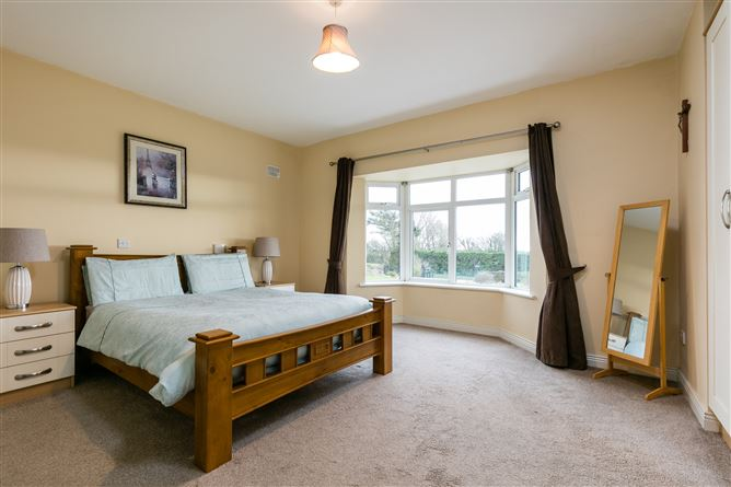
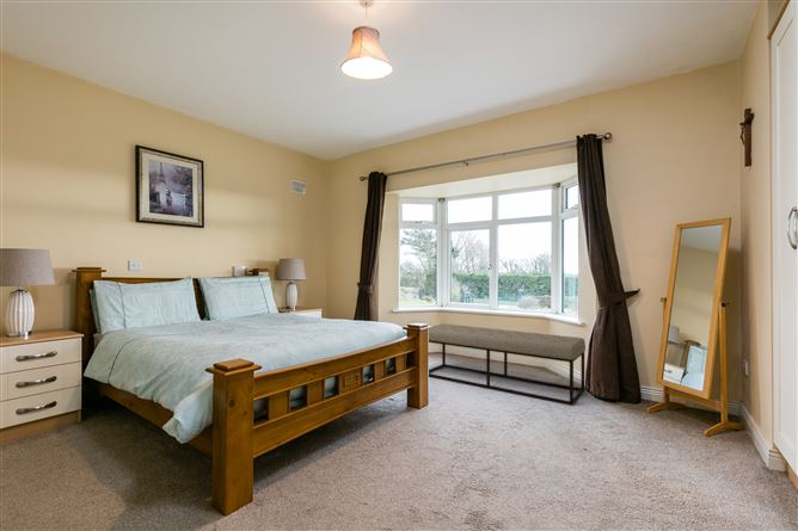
+ bench [428,322,587,407]
